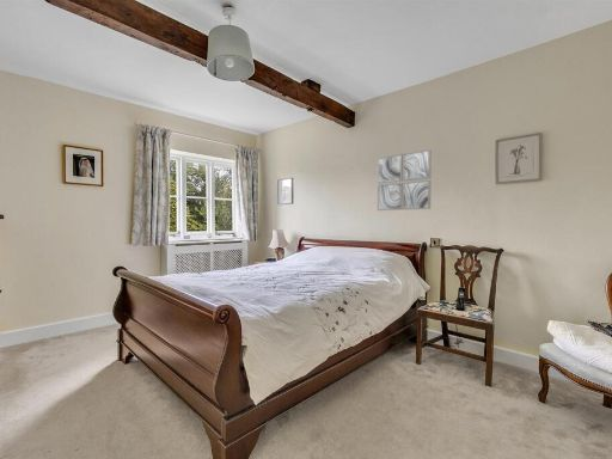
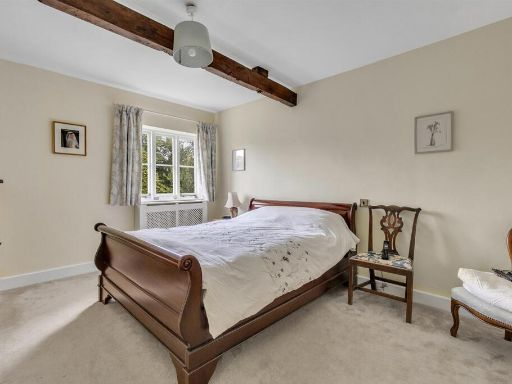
- wall art [377,148,433,212]
